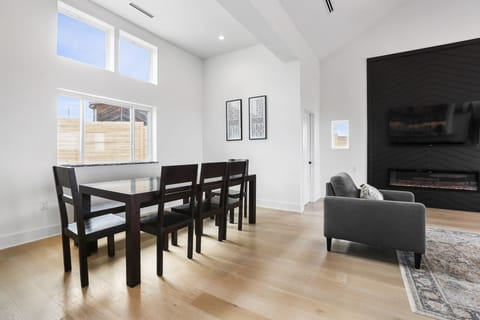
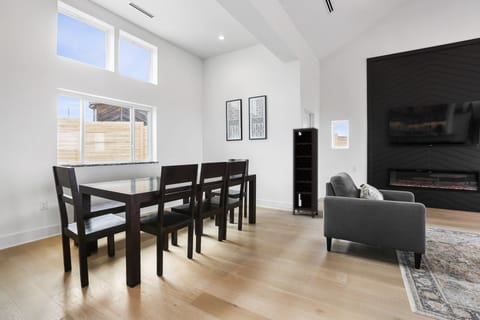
+ bookcase [292,126,319,219]
